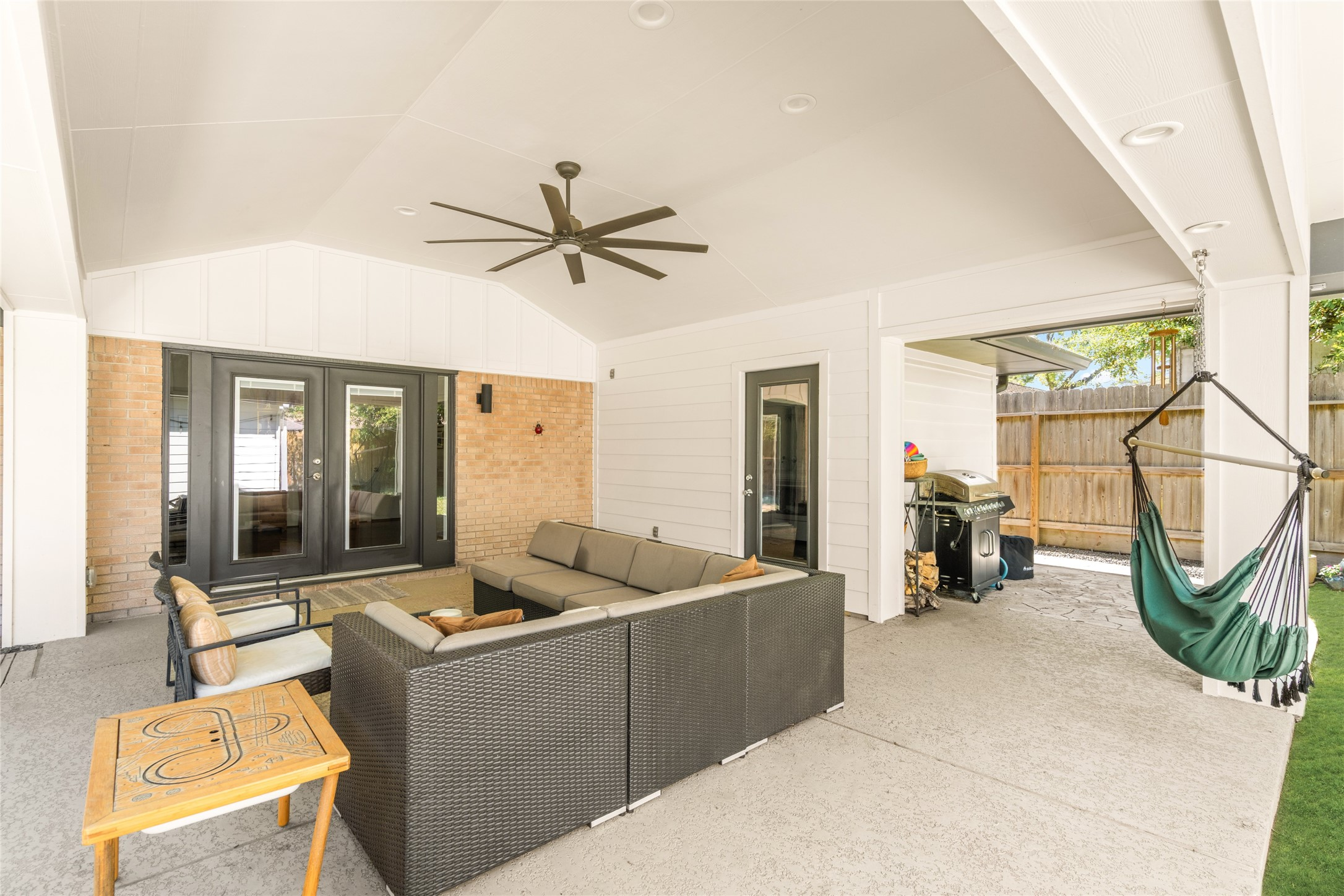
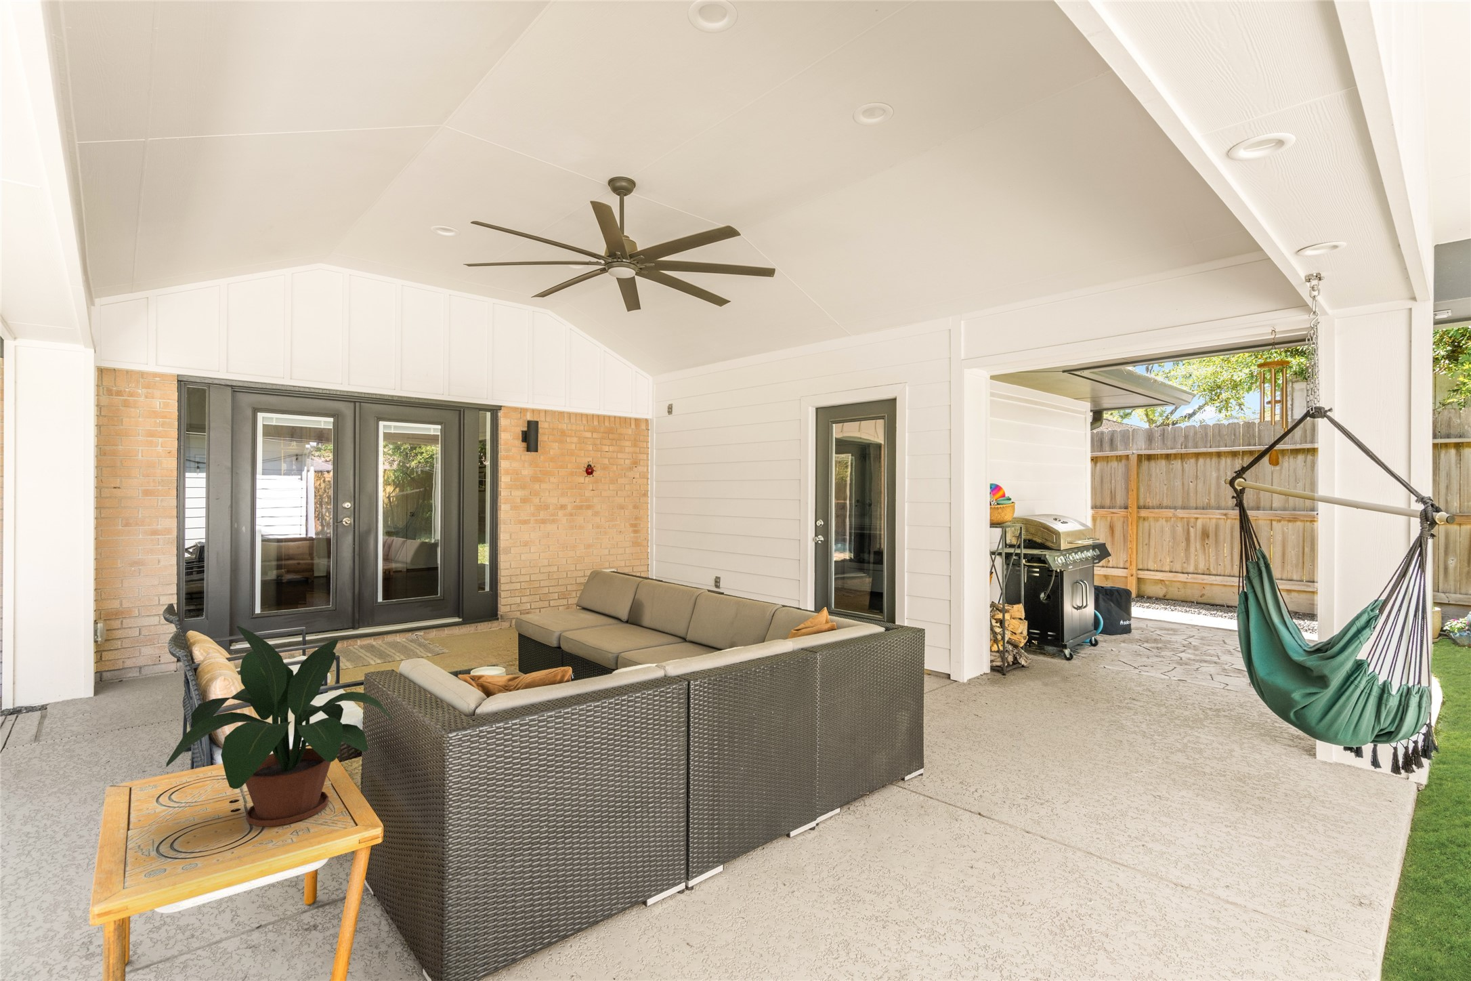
+ potted plant [165,625,394,828]
